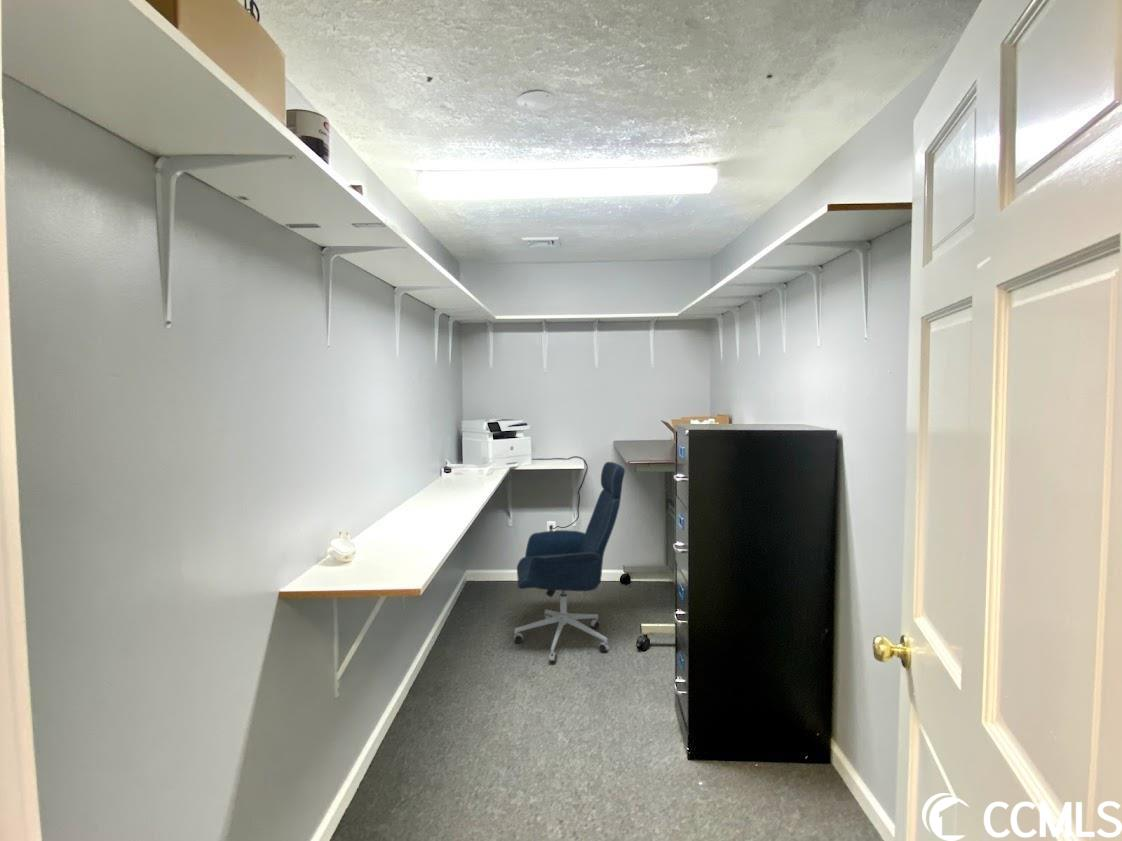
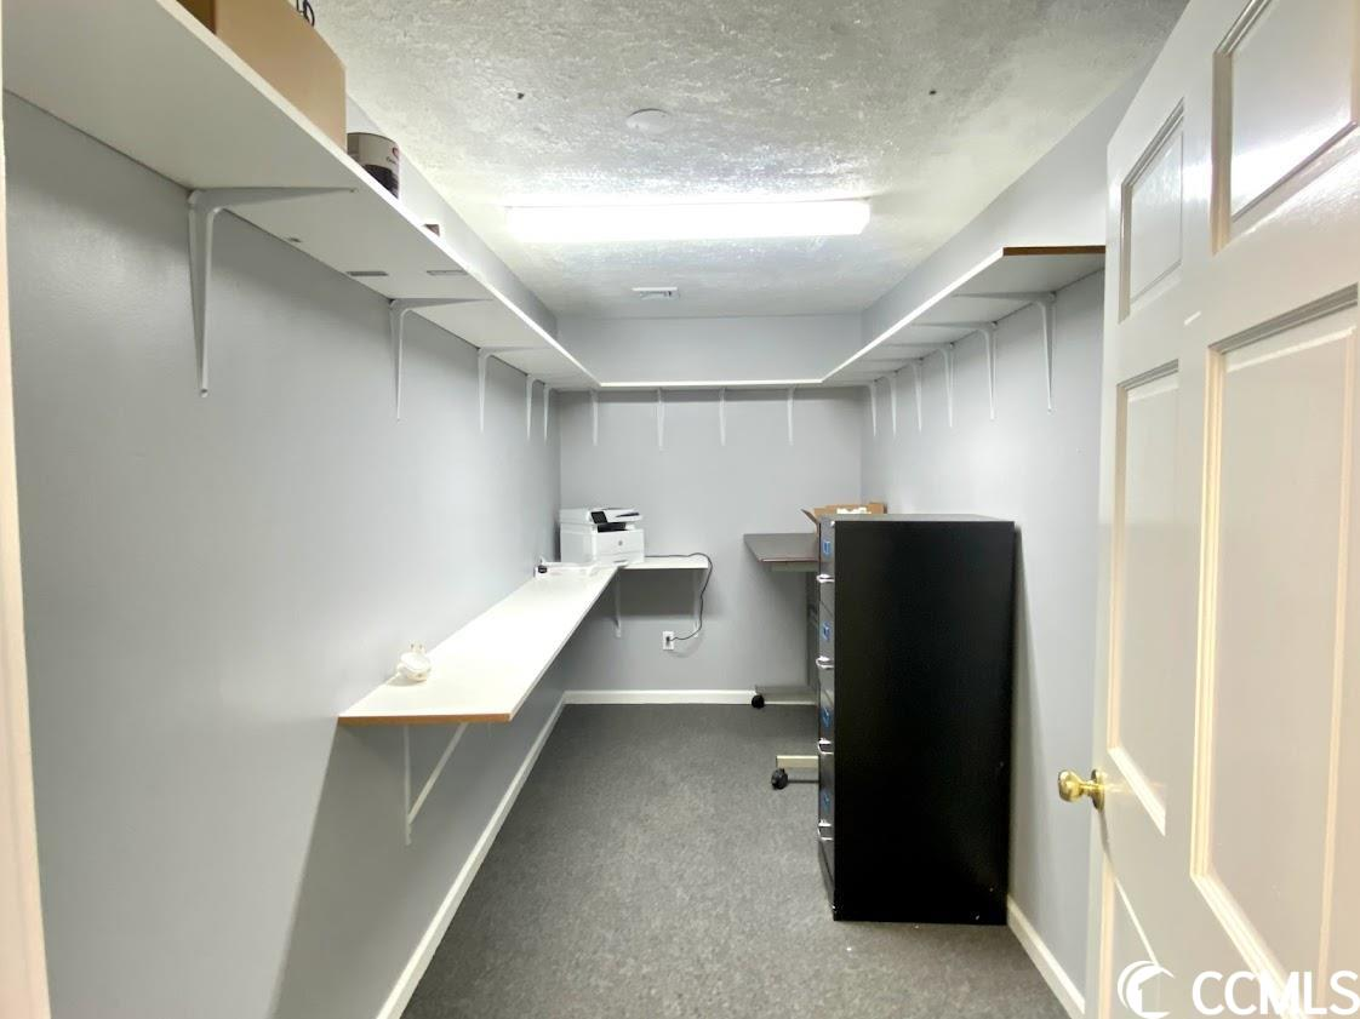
- office chair [513,461,626,663]
